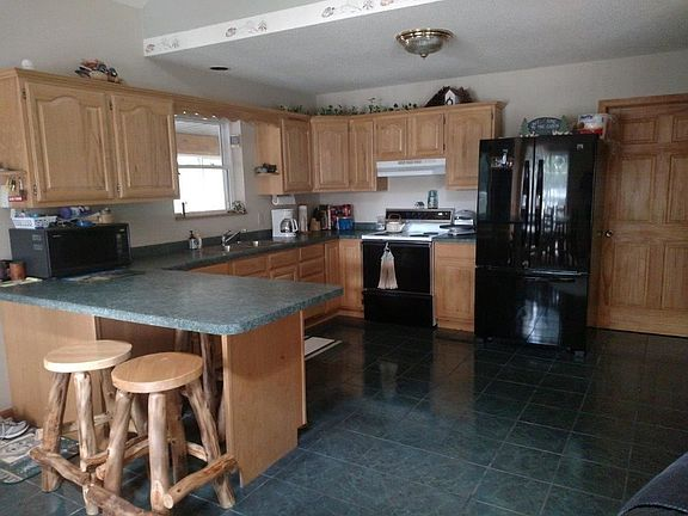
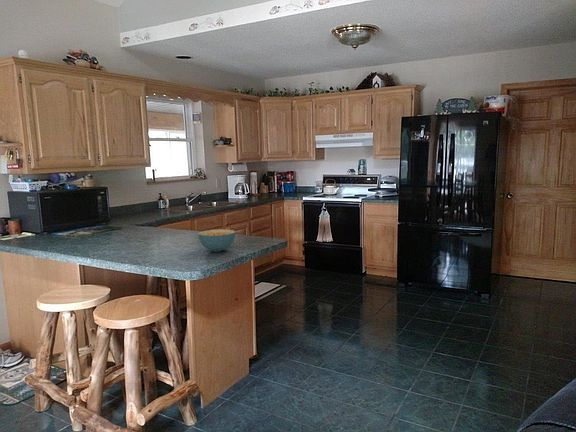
+ cereal bowl [197,228,236,253]
